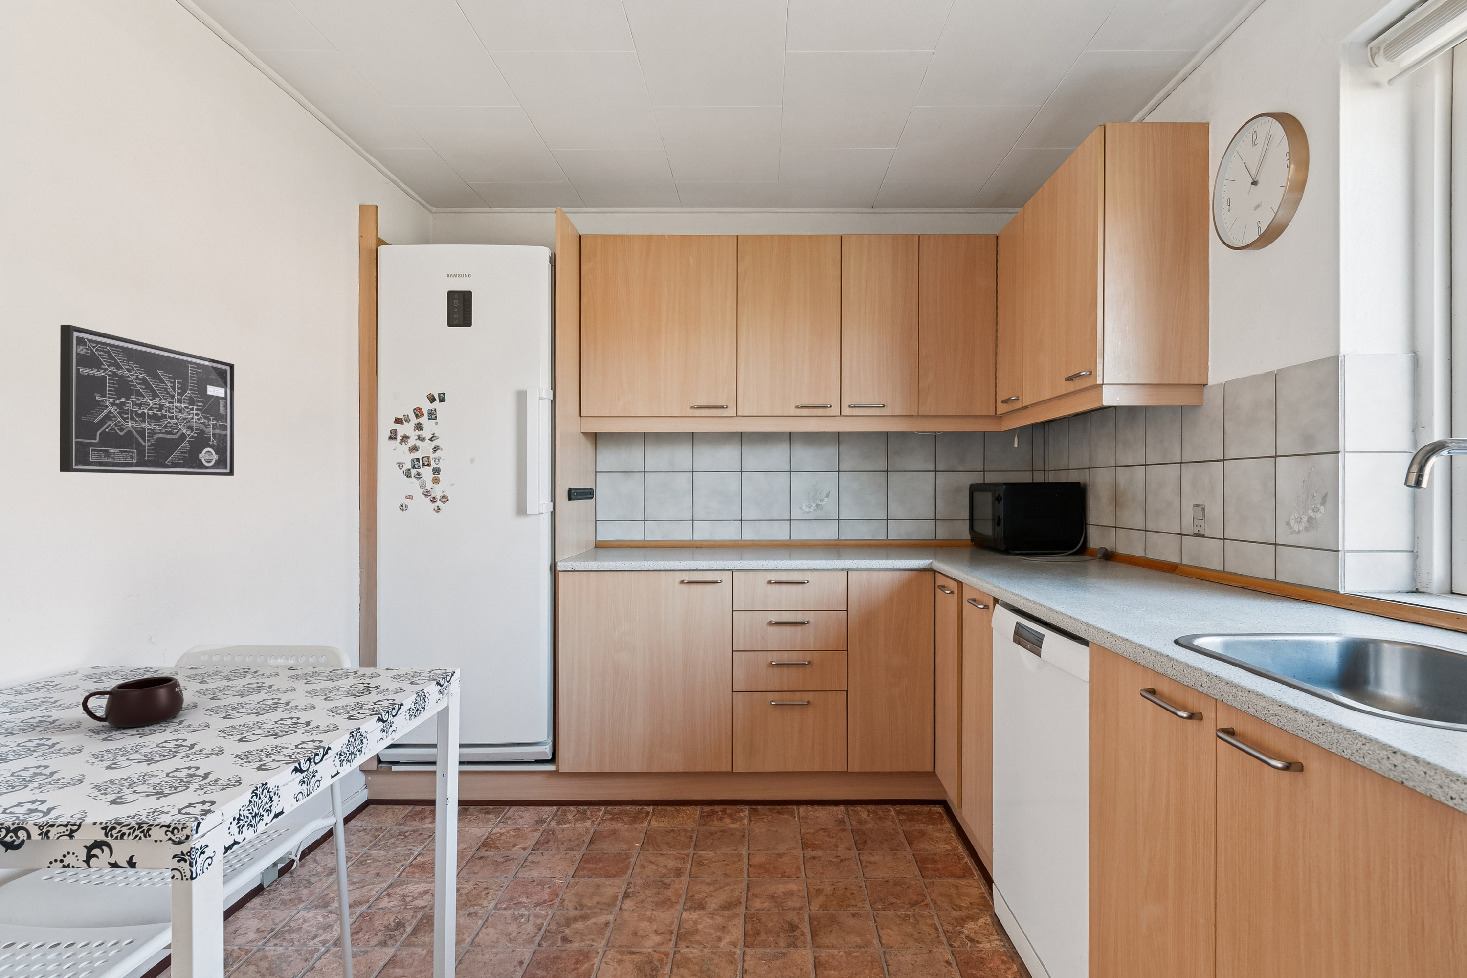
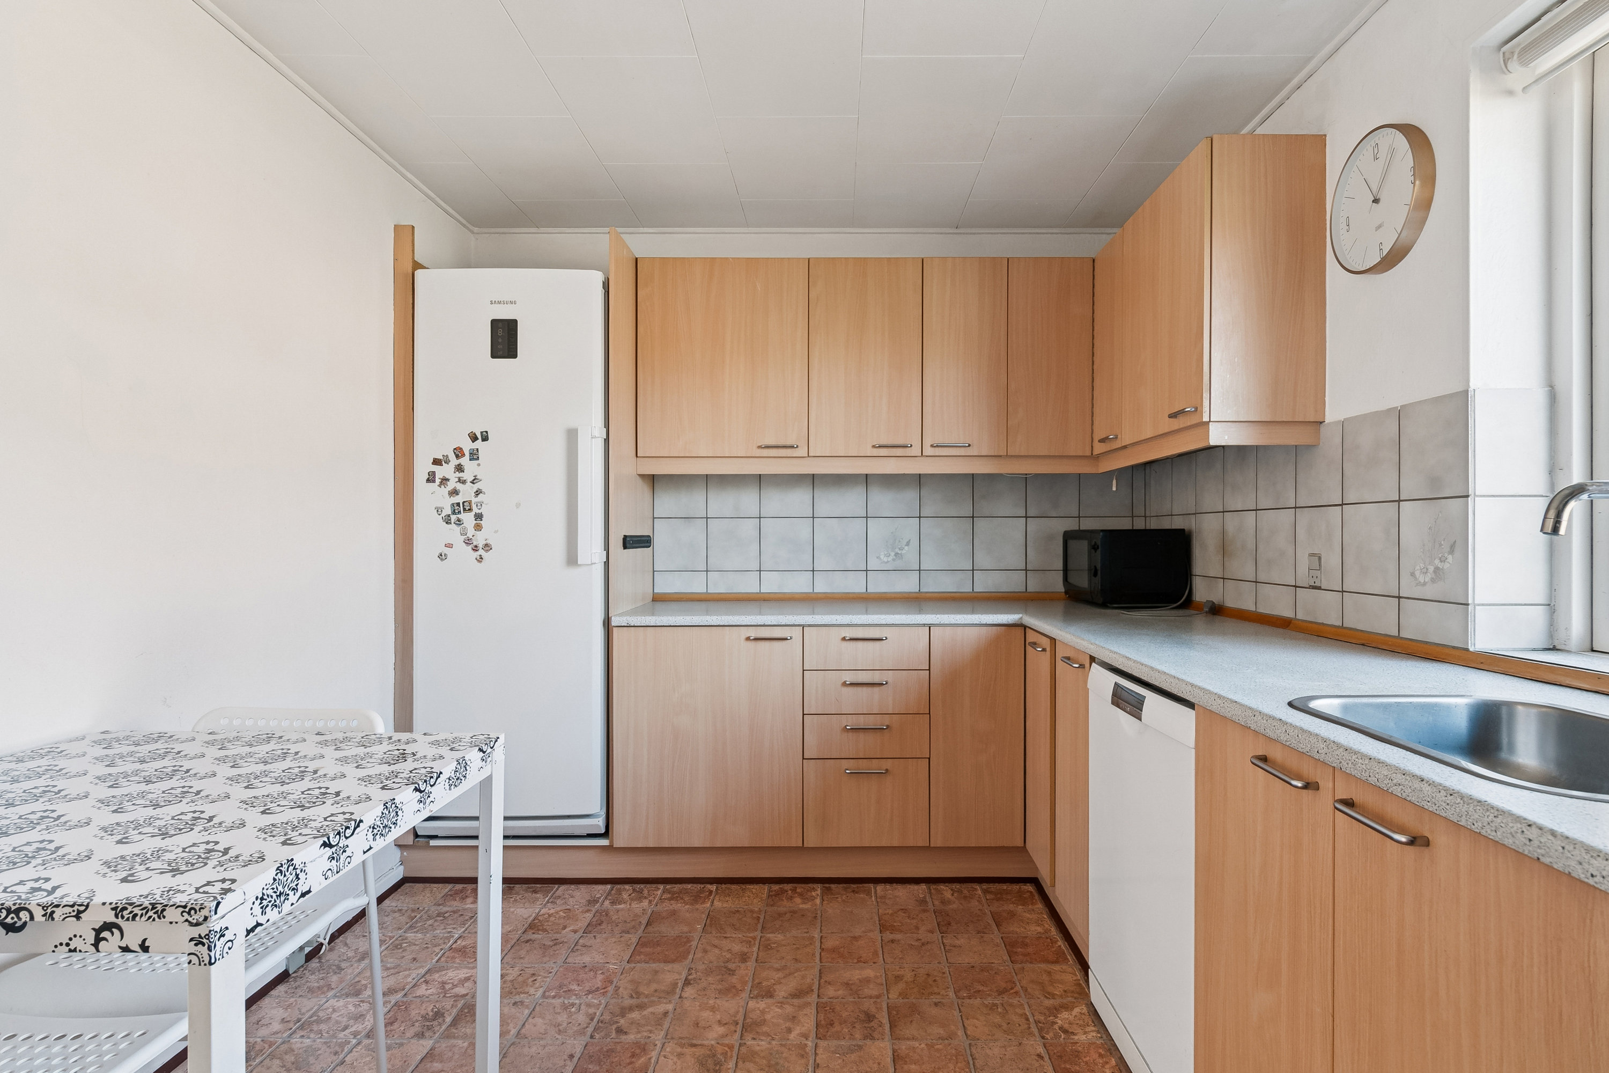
- wall art [59,324,235,476]
- mug [81,677,184,728]
